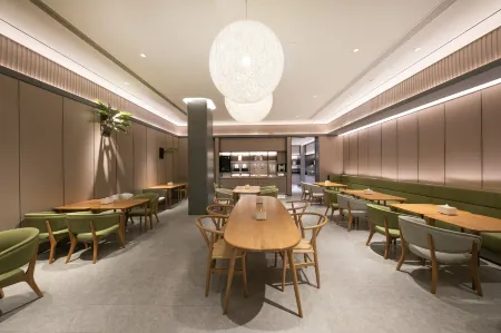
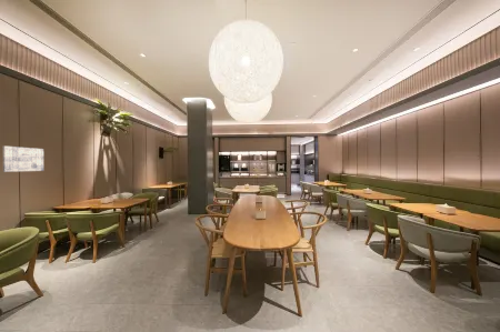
+ wall art [2,145,44,173]
